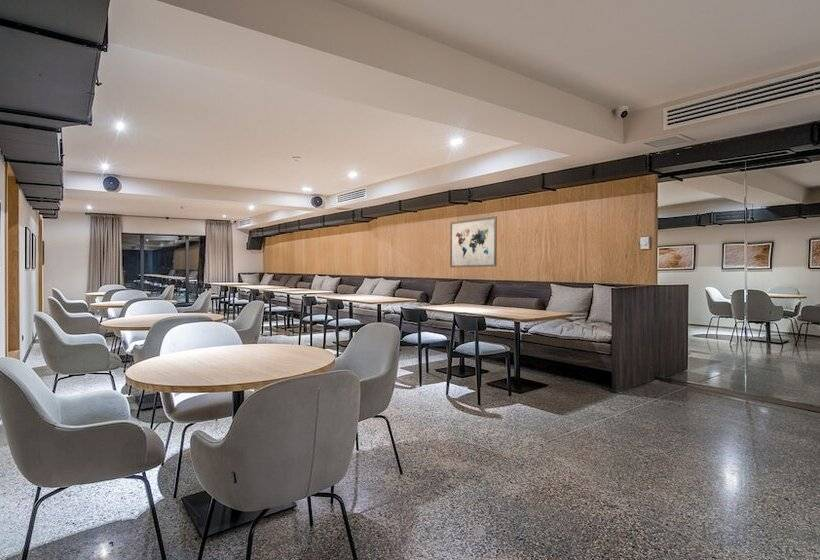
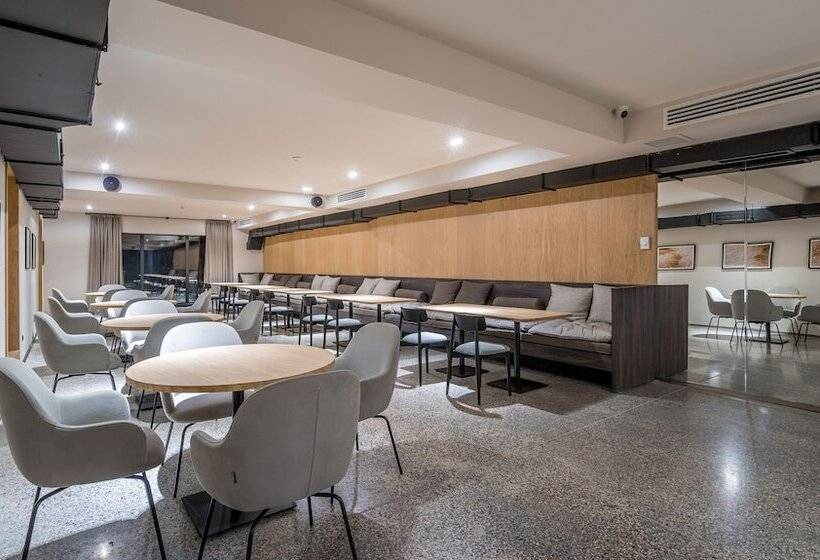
- wall art [449,215,498,268]
